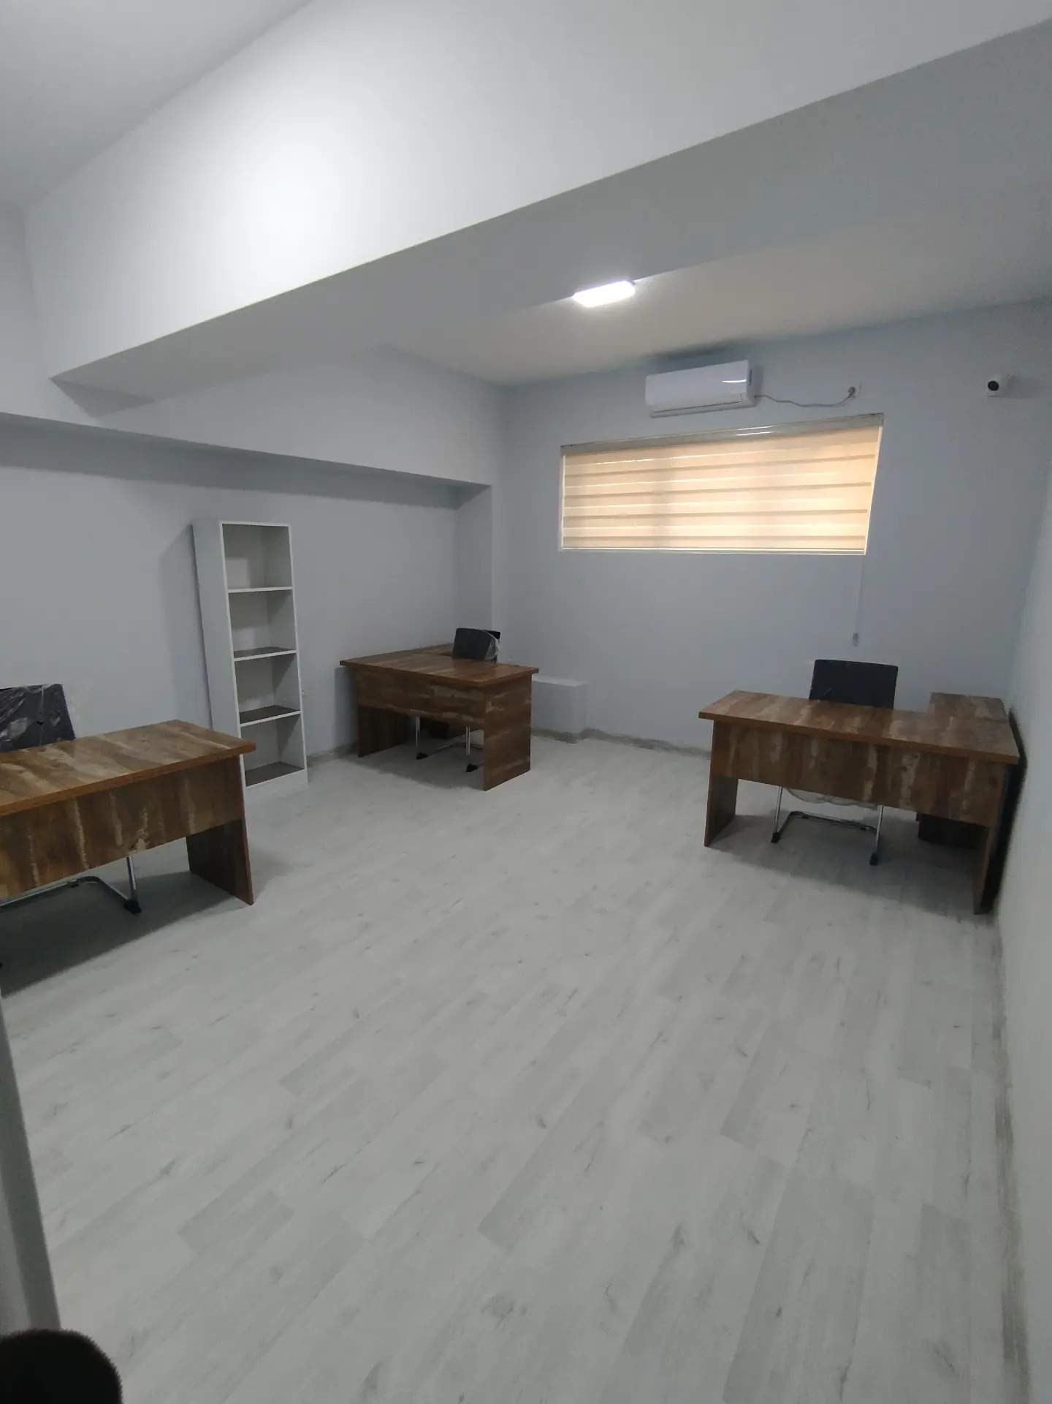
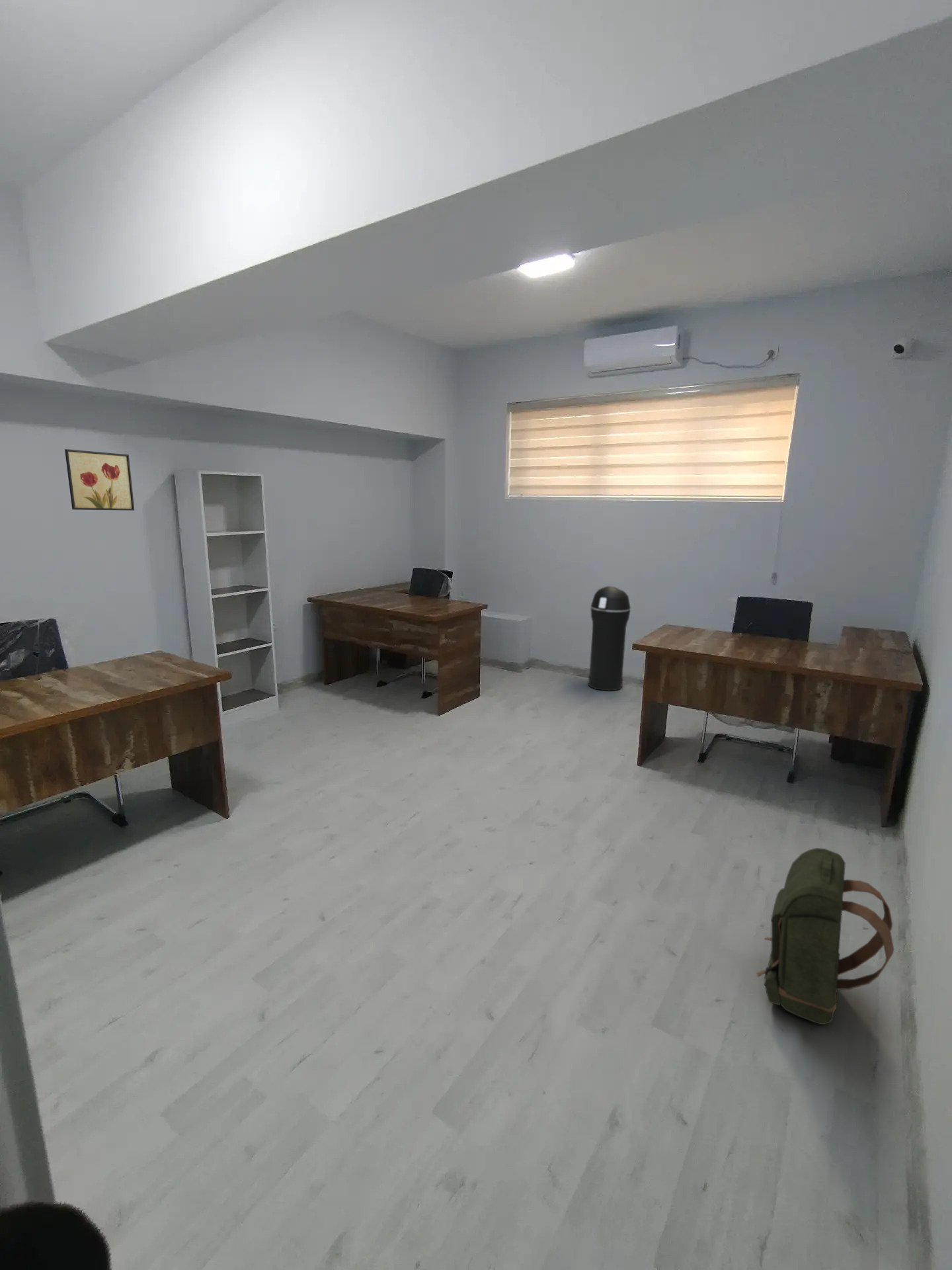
+ backpack [756,847,894,1025]
+ trash can [588,585,631,692]
+ wall art [64,448,135,511]
